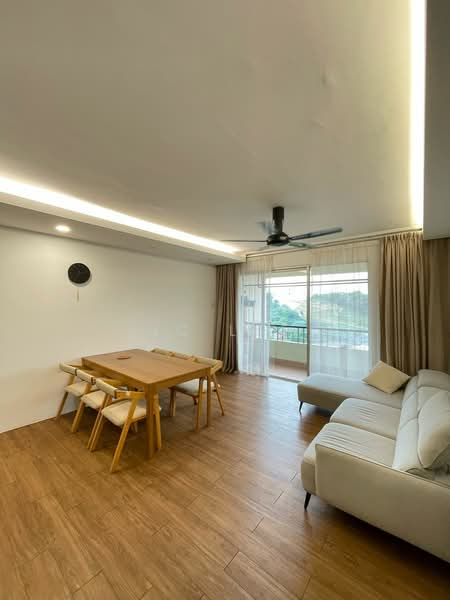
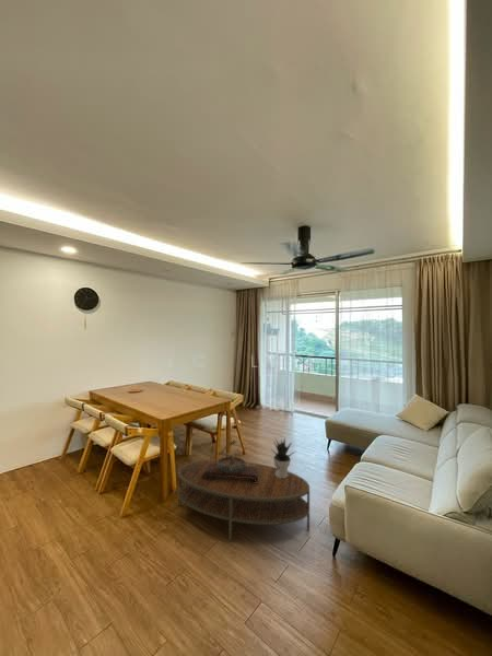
+ potted plant [270,437,296,478]
+ coffee table [176,459,311,542]
+ bonsai tree [202,435,259,483]
